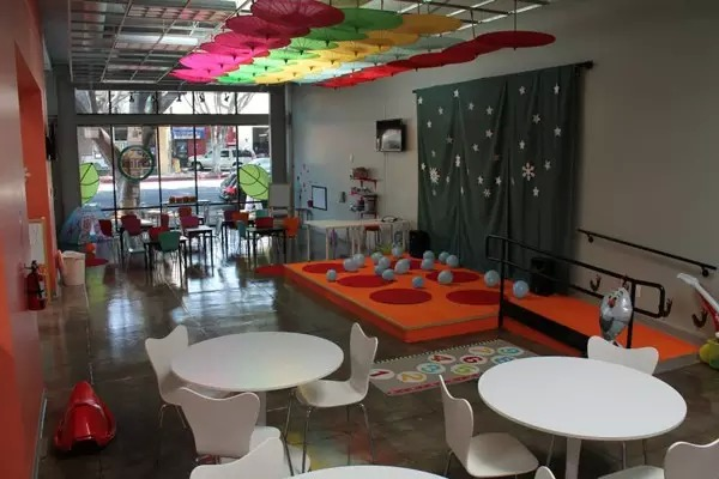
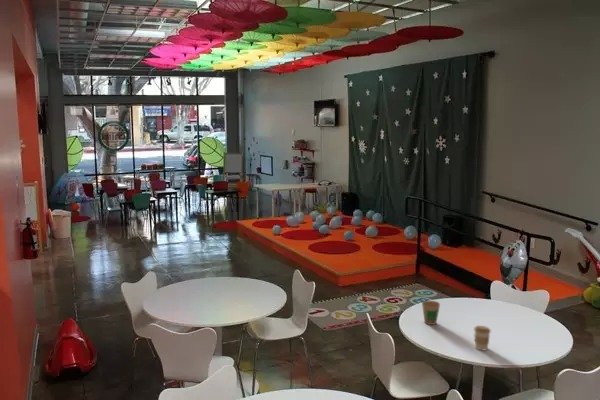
+ paper cup [421,300,441,326]
+ coffee cup [473,325,492,351]
